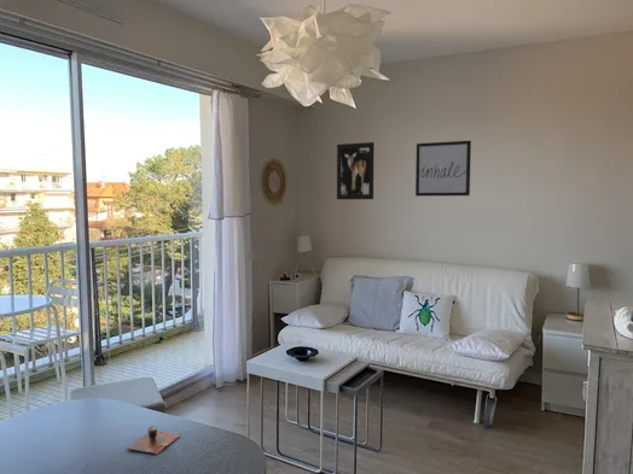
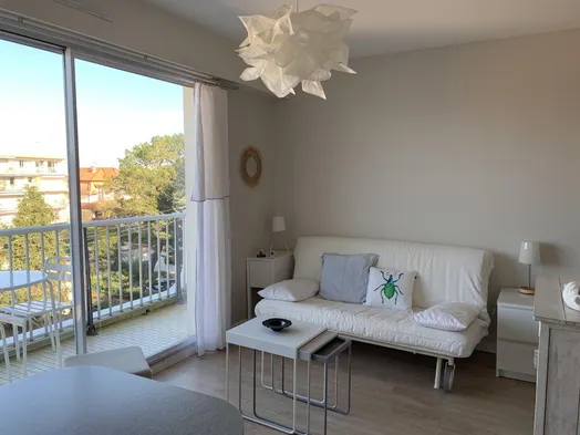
- wall art [414,140,472,198]
- wall art [336,141,376,200]
- cup [124,425,181,455]
